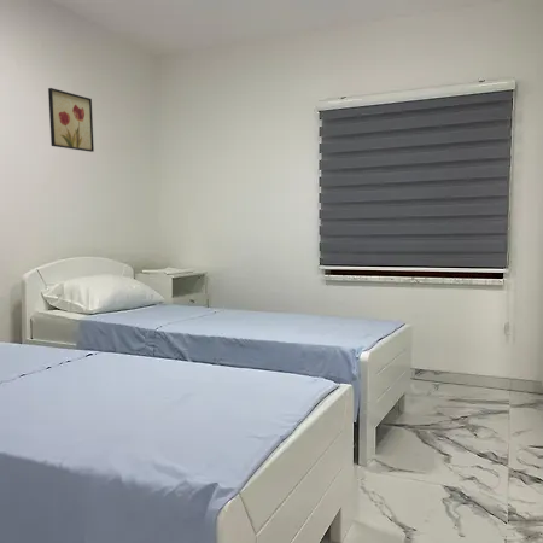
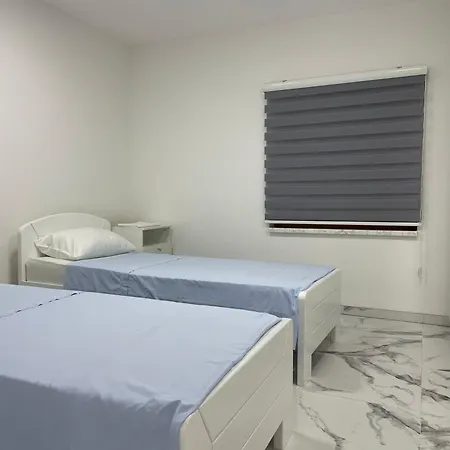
- wall art [47,87,95,153]
